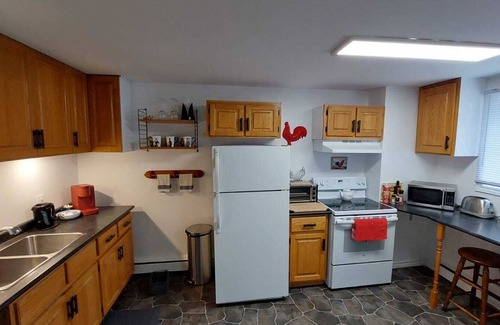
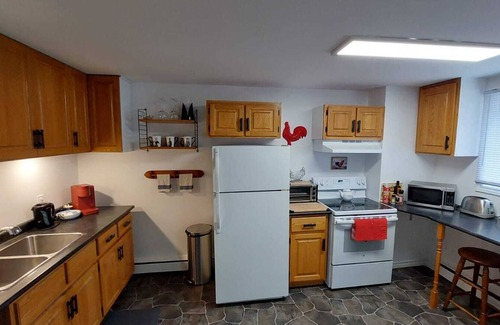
- storage bin [148,269,170,296]
